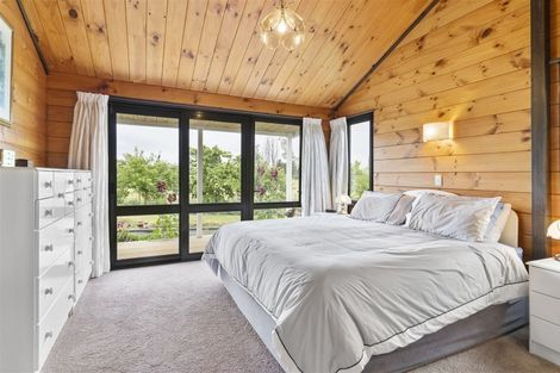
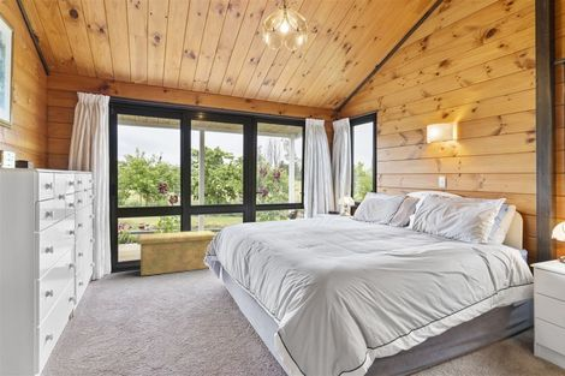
+ storage bench [136,229,218,276]
